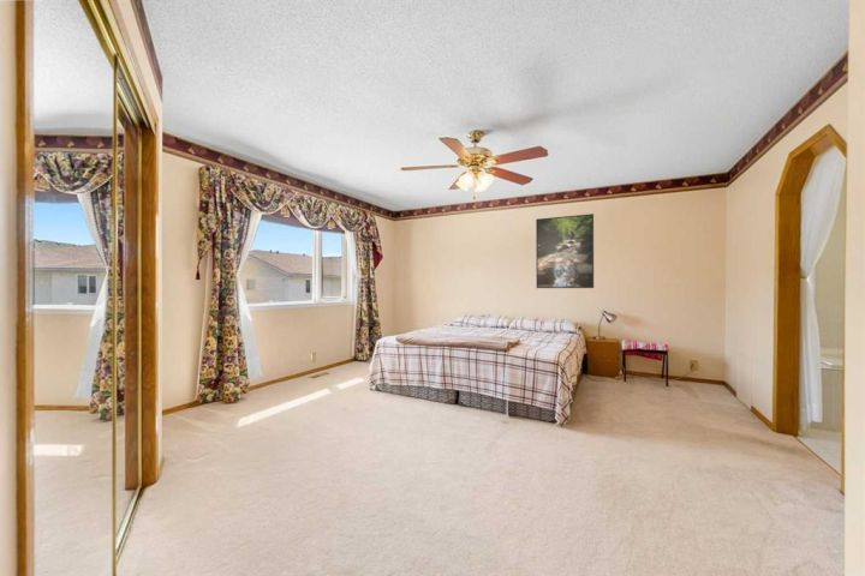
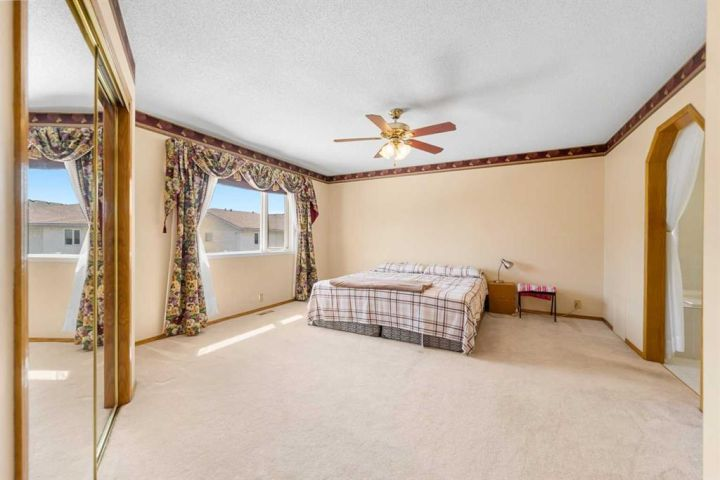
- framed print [535,212,595,289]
